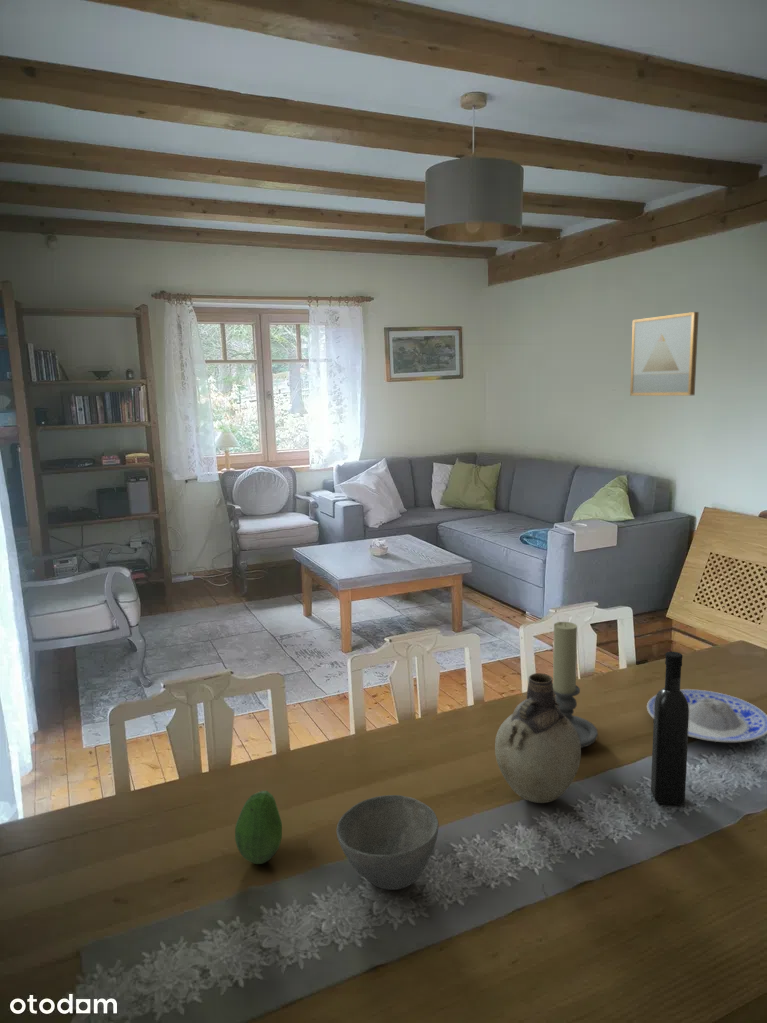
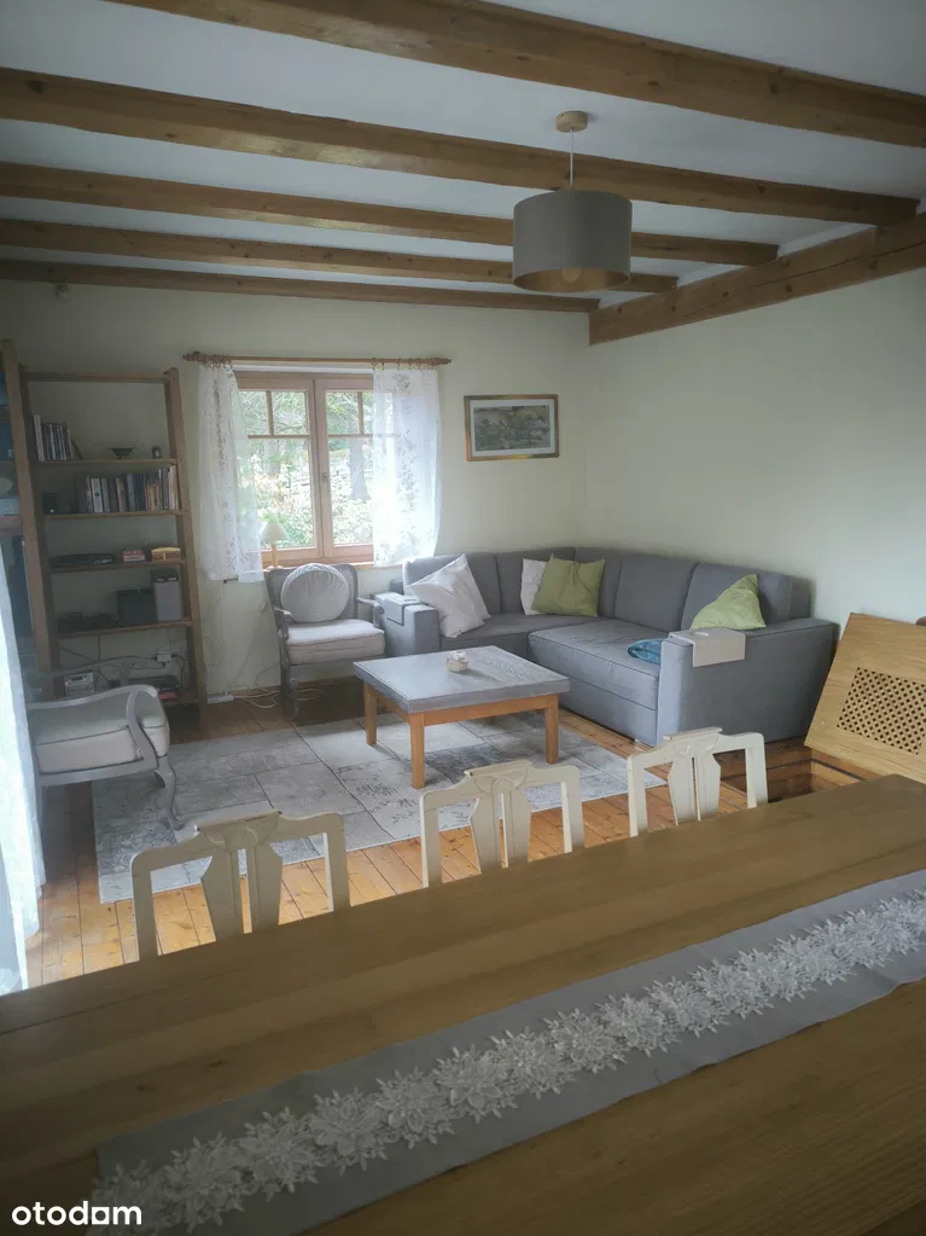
- fruit [234,790,283,865]
- wine bottle [650,651,689,806]
- candle holder [552,621,599,749]
- bowl [335,794,439,891]
- wall art [629,311,700,397]
- plate [646,688,767,743]
- vase [494,672,582,804]
